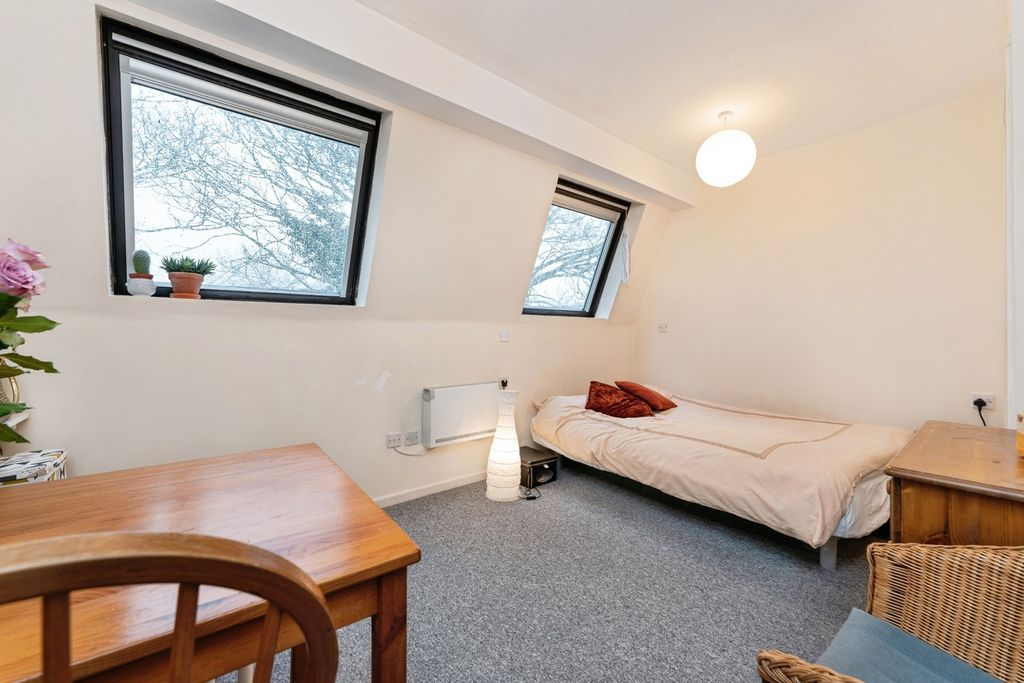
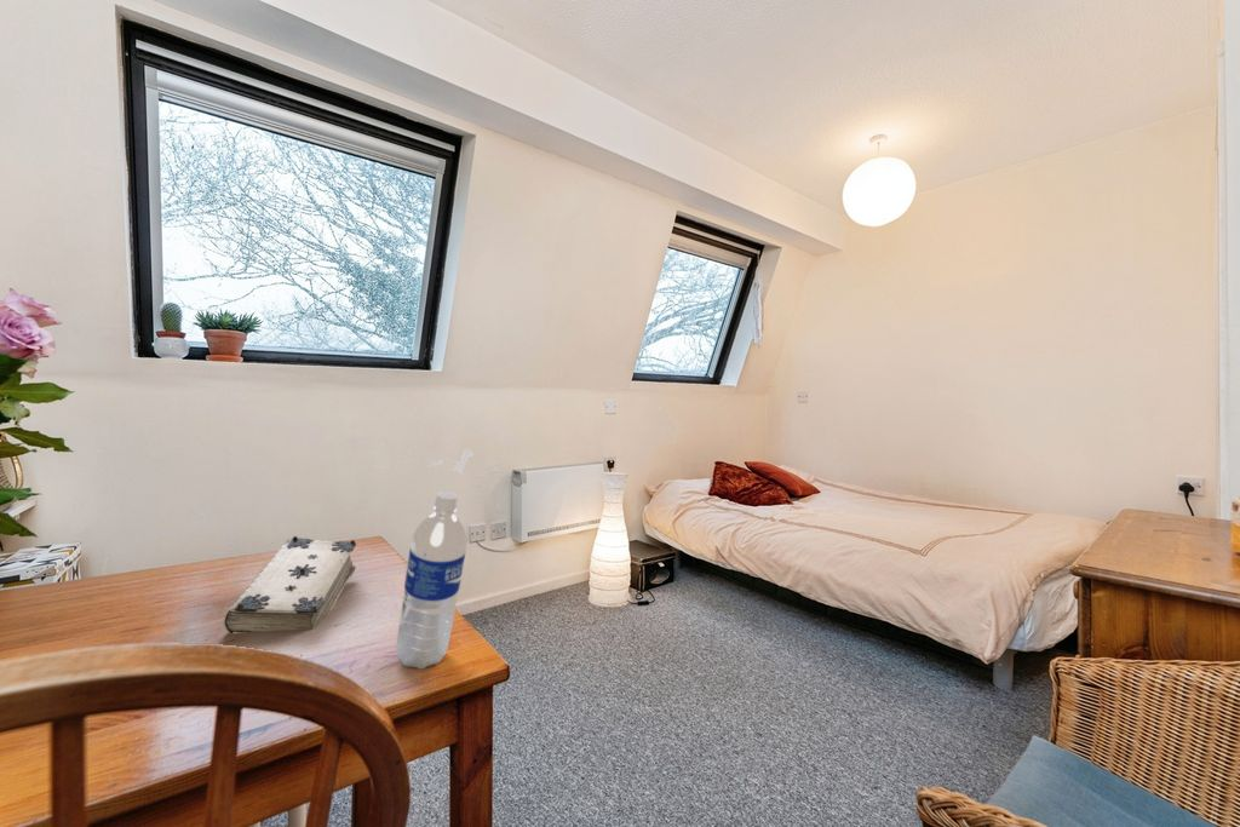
+ book [223,535,357,634]
+ water bottle [395,490,467,670]
